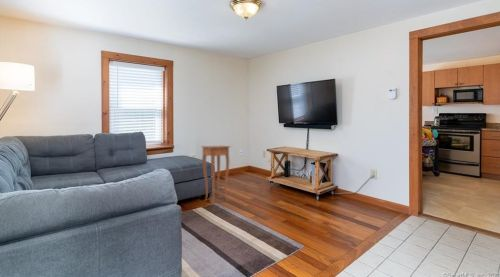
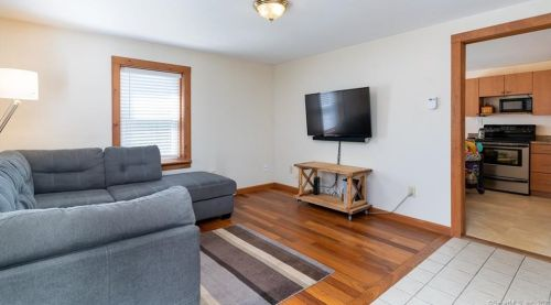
- side table [200,145,232,205]
